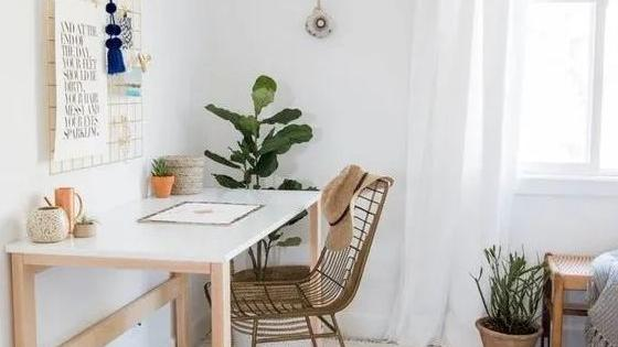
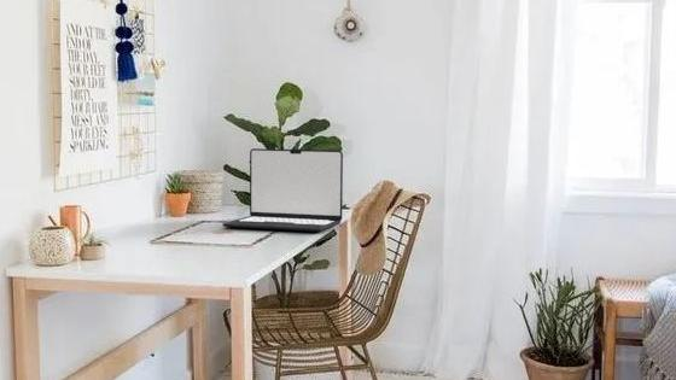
+ laptop [221,147,344,233]
